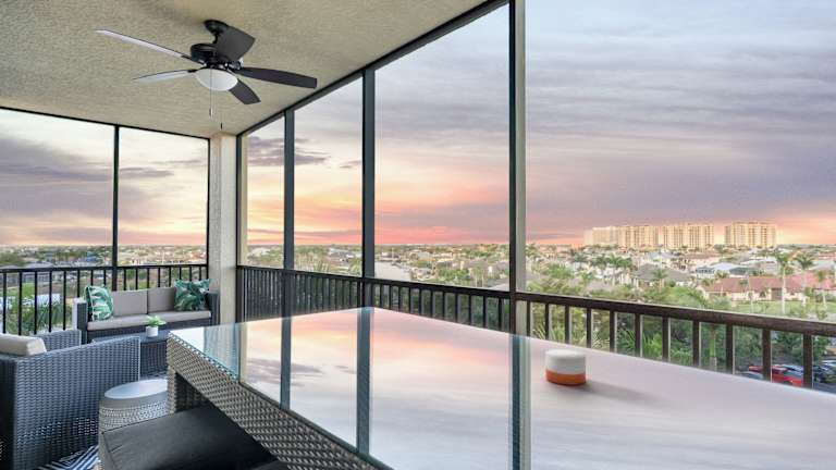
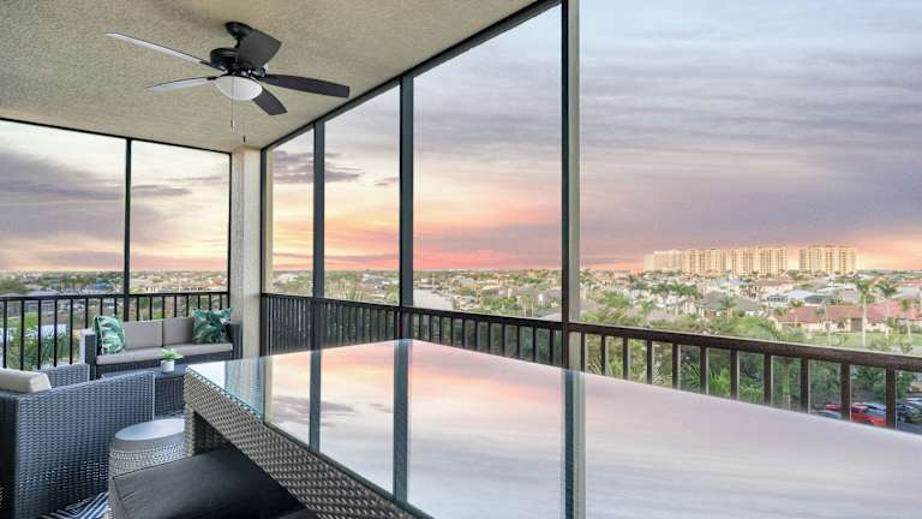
- candle [544,348,587,386]
